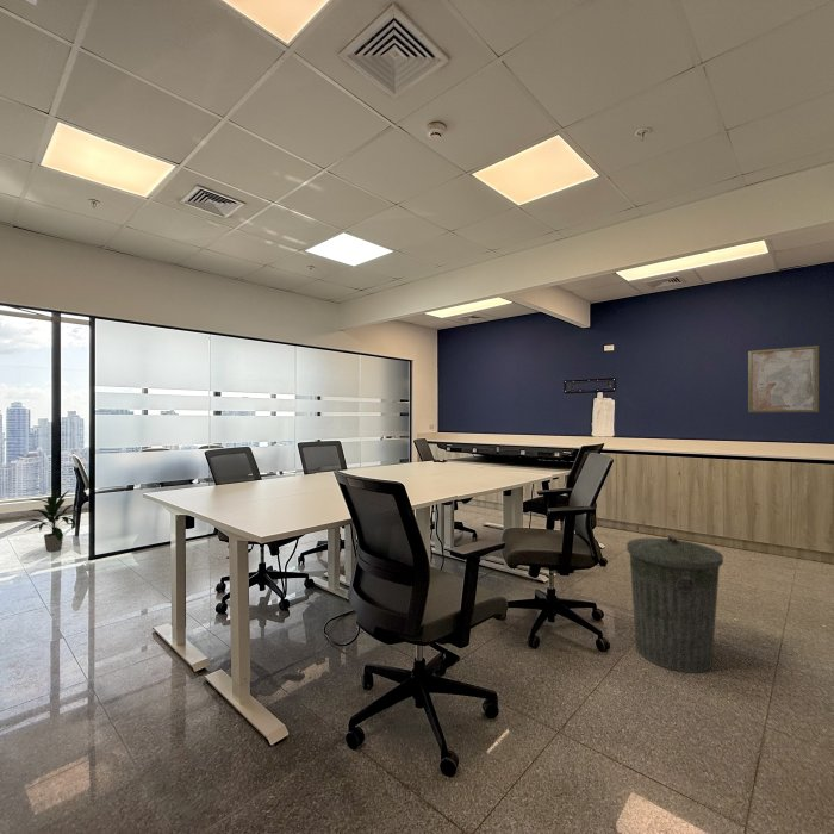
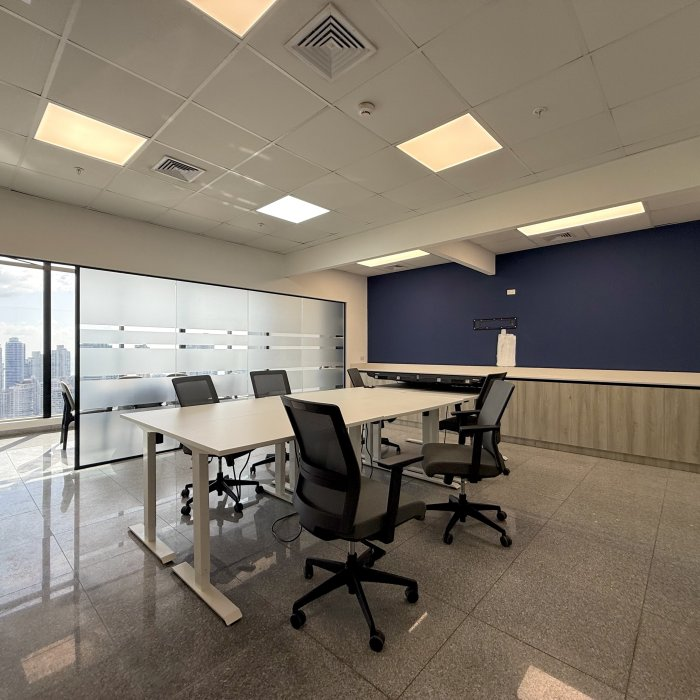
- indoor plant [23,488,80,553]
- trash can [626,534,724,674]
- wall art [747,344,820,413]
